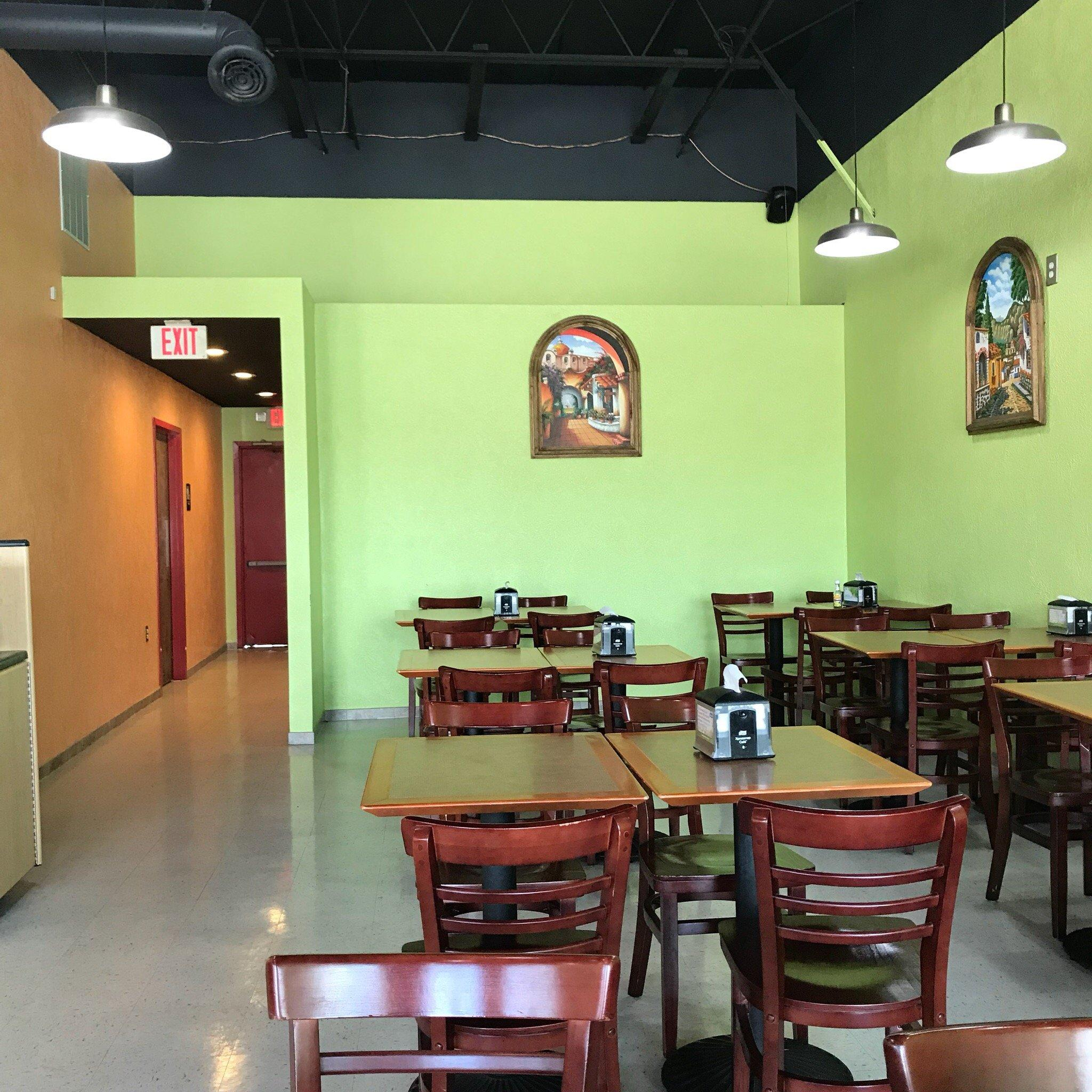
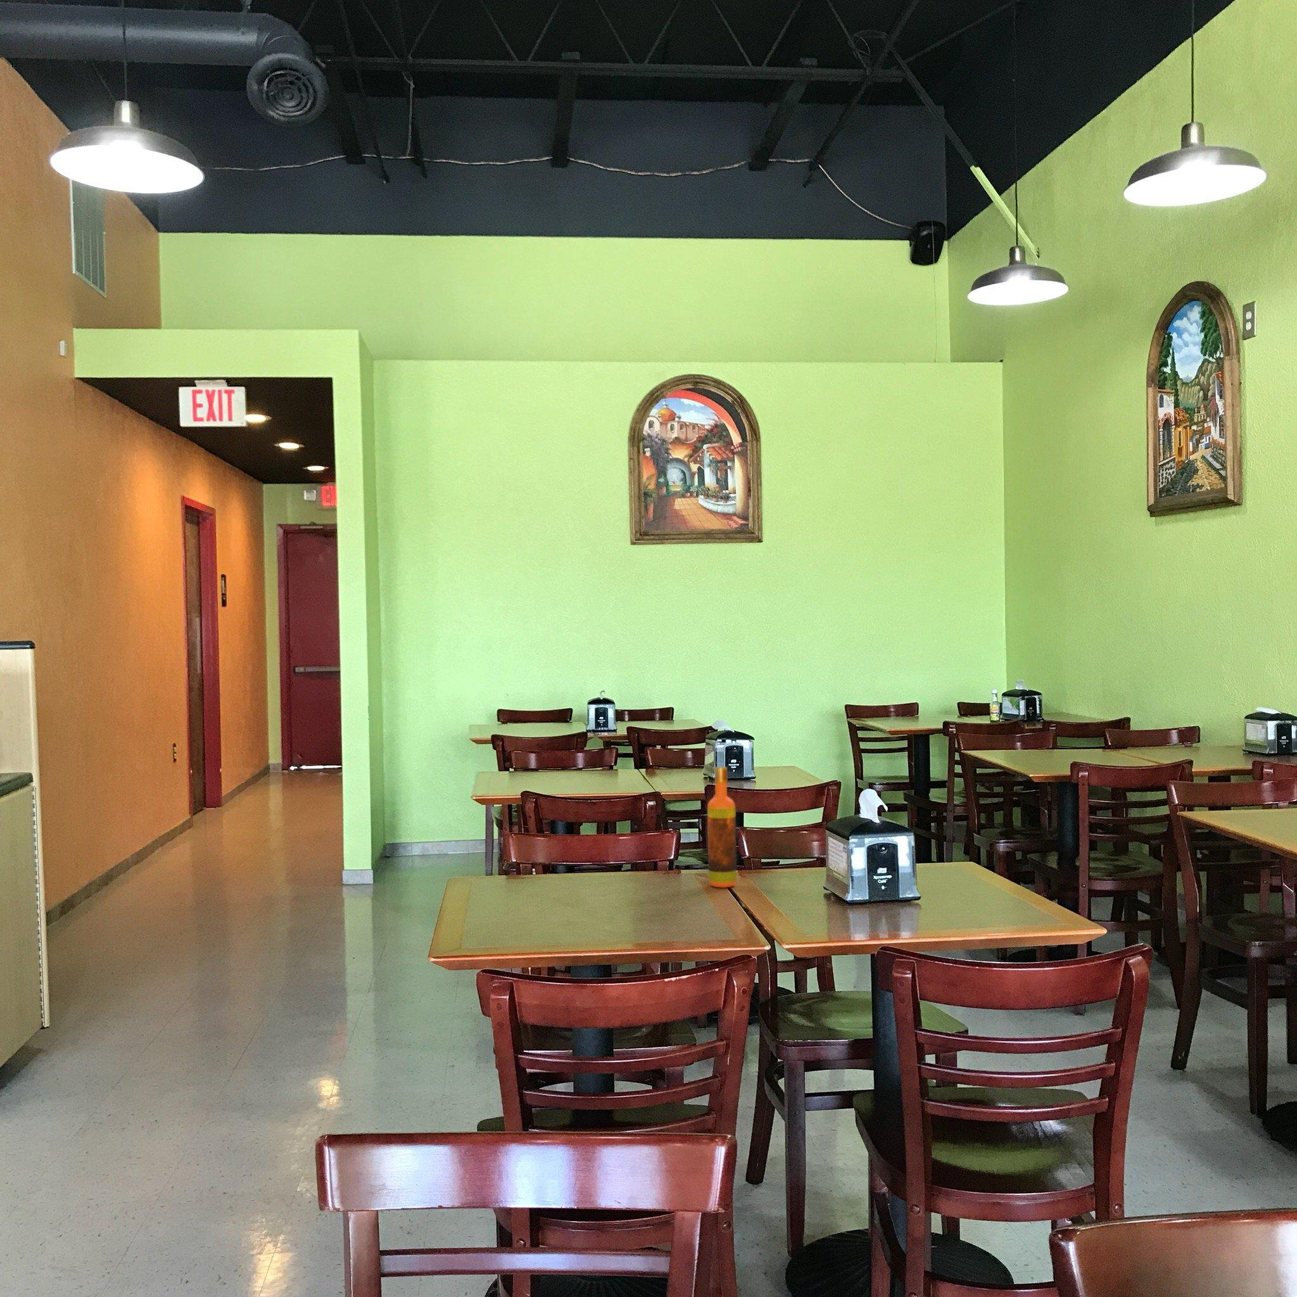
+ hot sauce [707,766,738,888]
